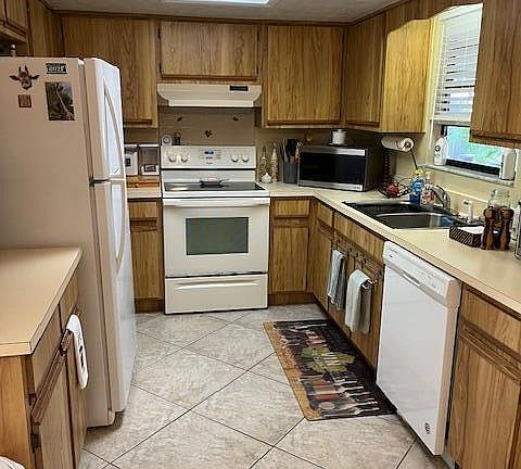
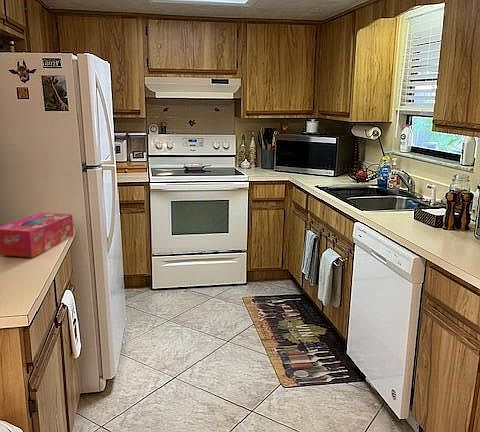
+ tissue box [0,212,75,258]
